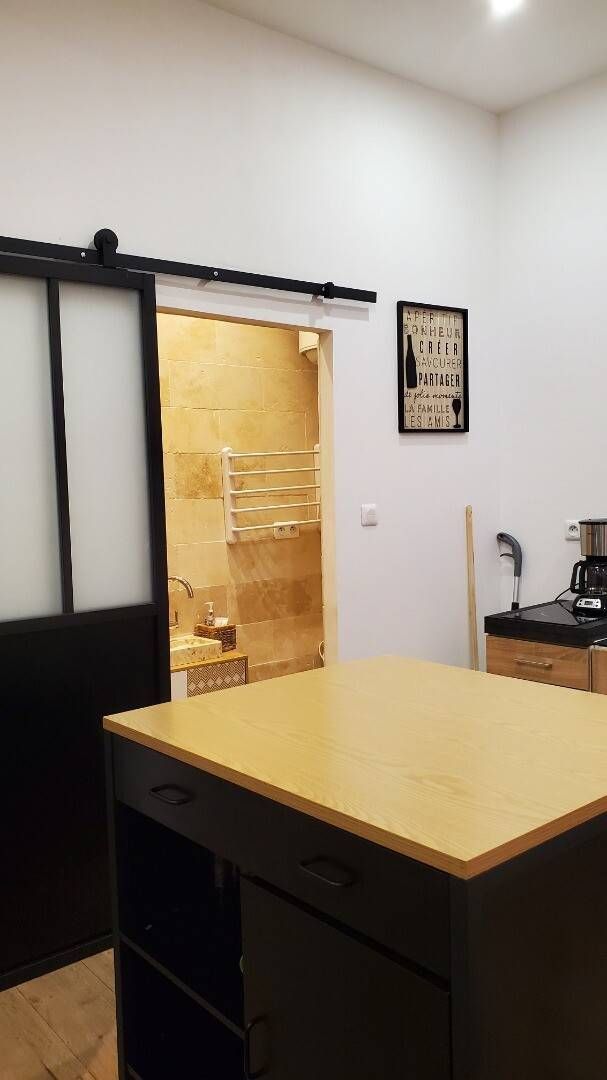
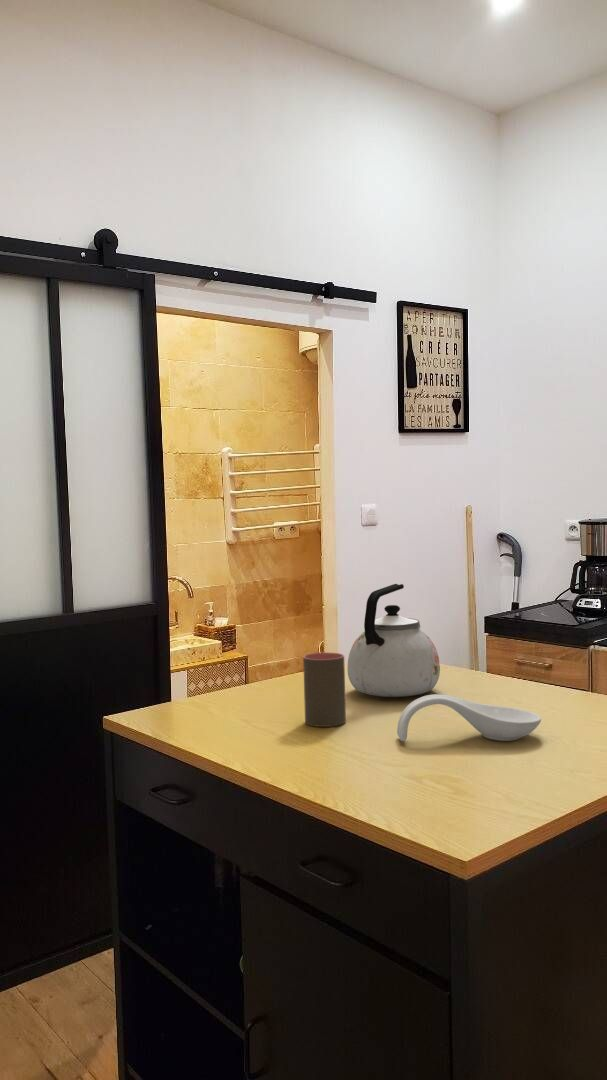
+ cup [302,651,347,728]
+ spoon rest [396,693,542,742]
+ kettle [346,583,441,698]
